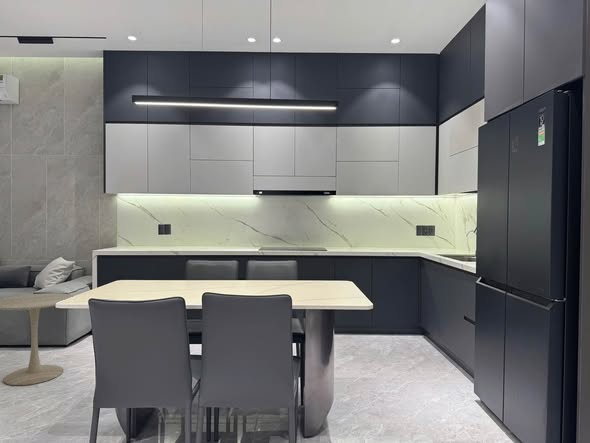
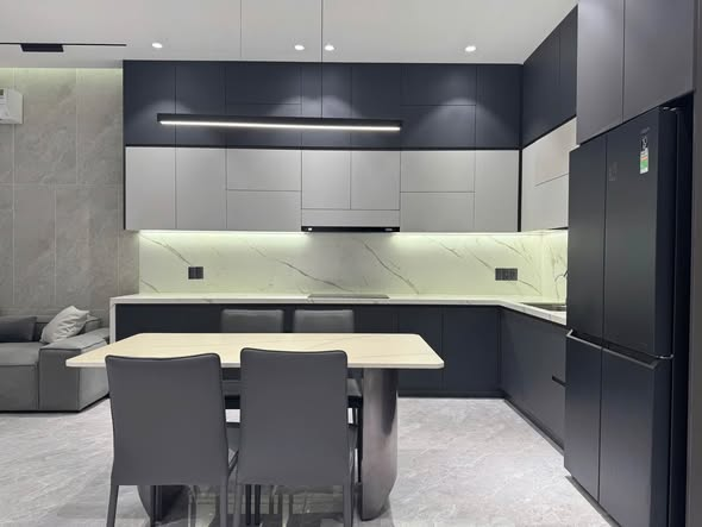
- side table [0,292,74,387]
